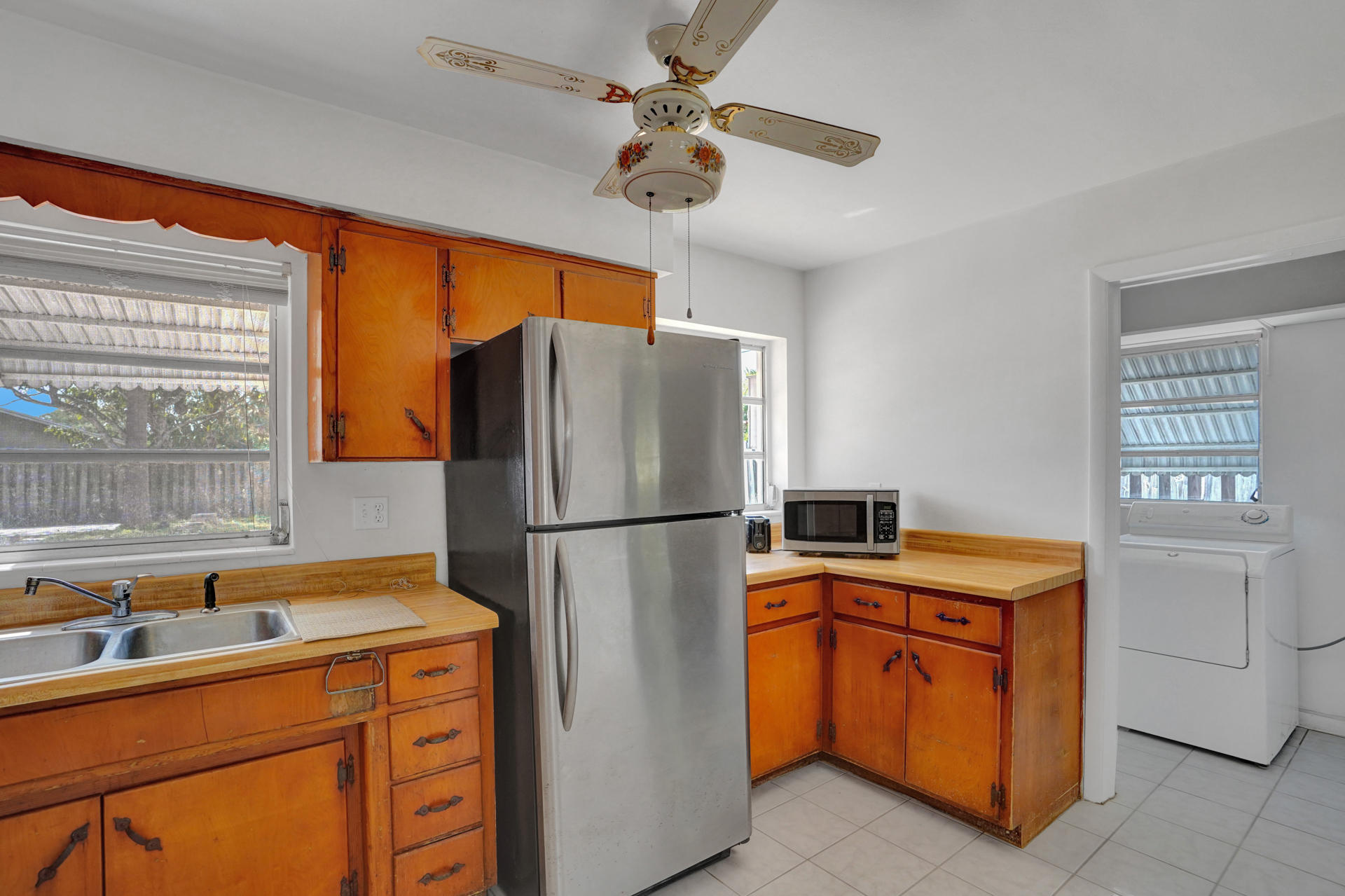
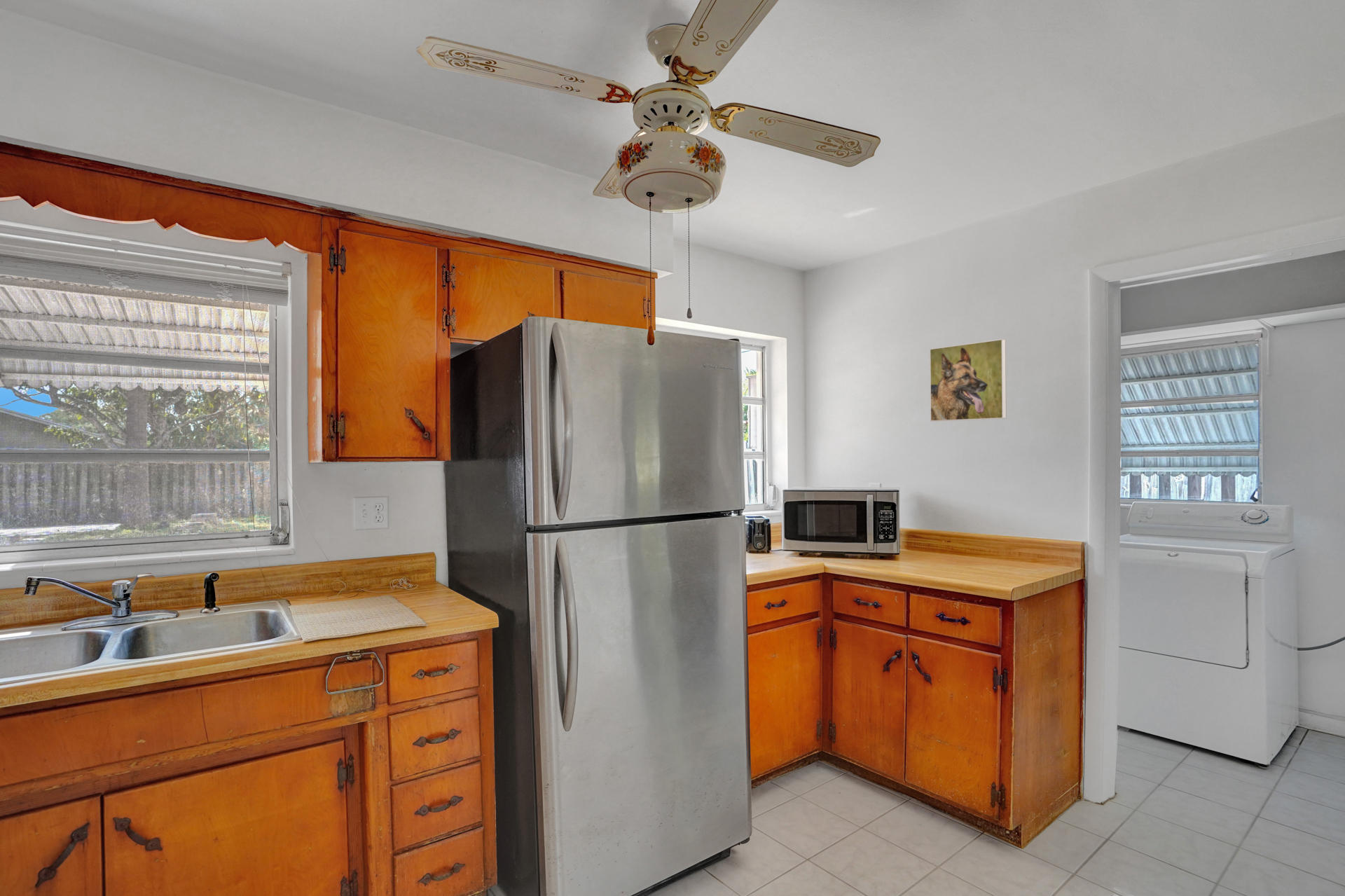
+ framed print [929,338,1007,422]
